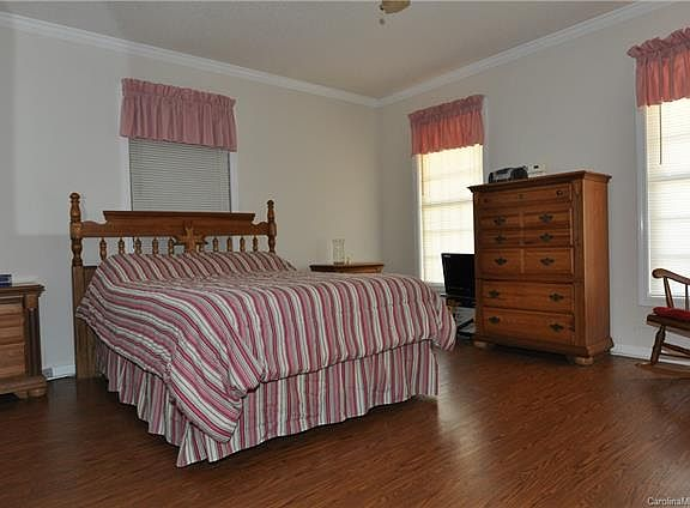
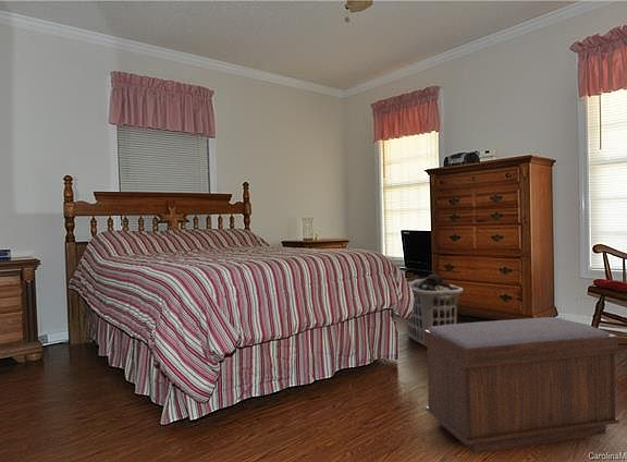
+ bench [423,316,620,454]
+ clothes hamper [405,273,464,346]
